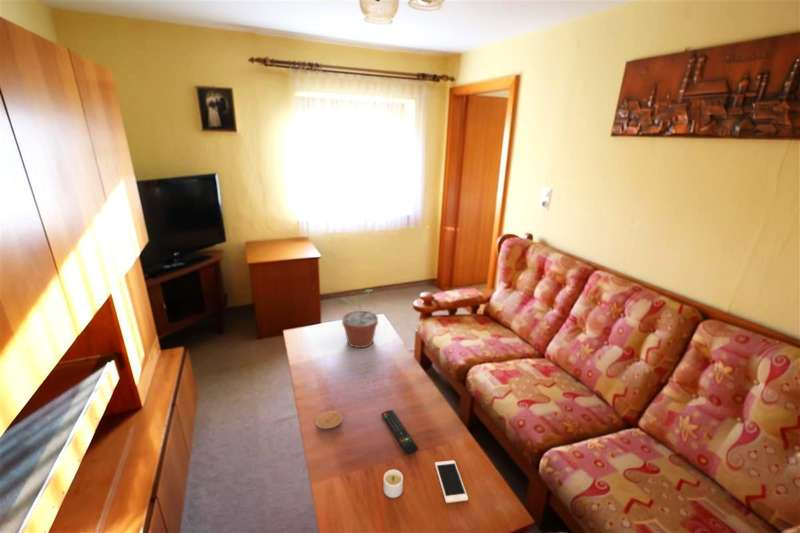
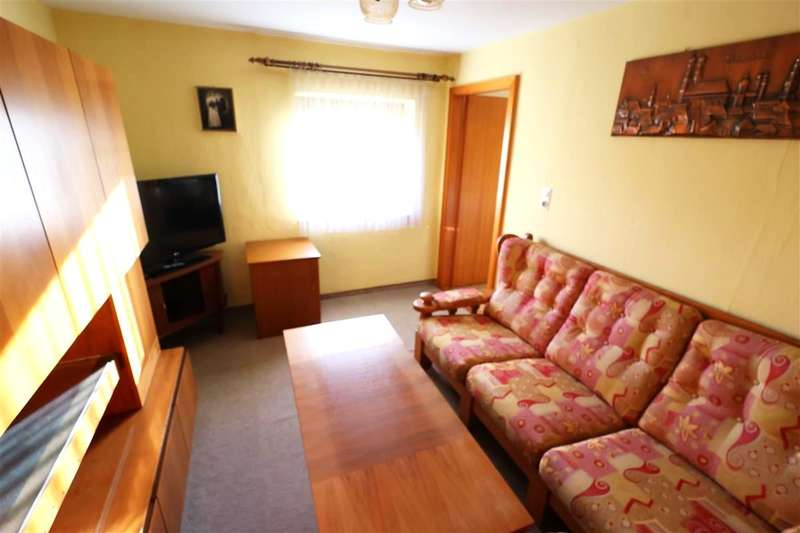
- potted plant [341,289,379,349]
- coaster [315,410,343,431]
- cell phone [434,459,469,504]
- remote control [381,409,419,455]
- candle [383,469,404,499]
